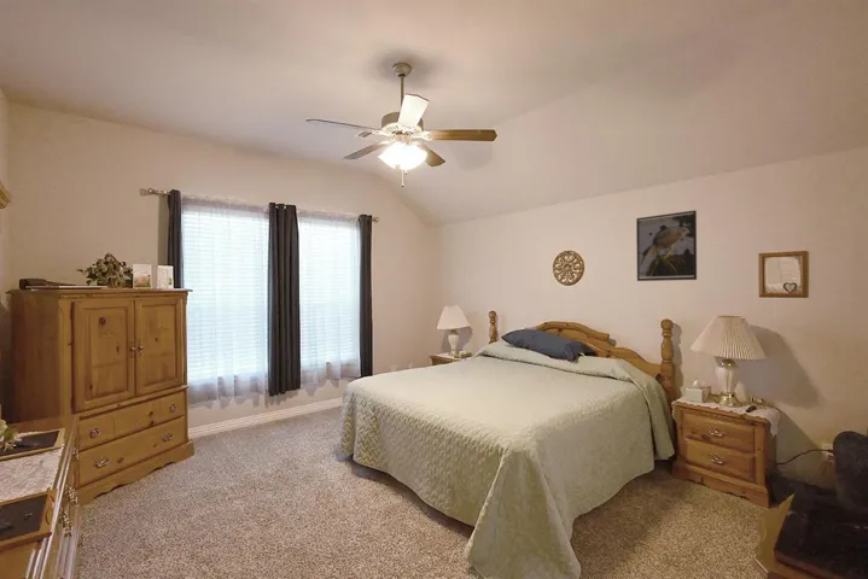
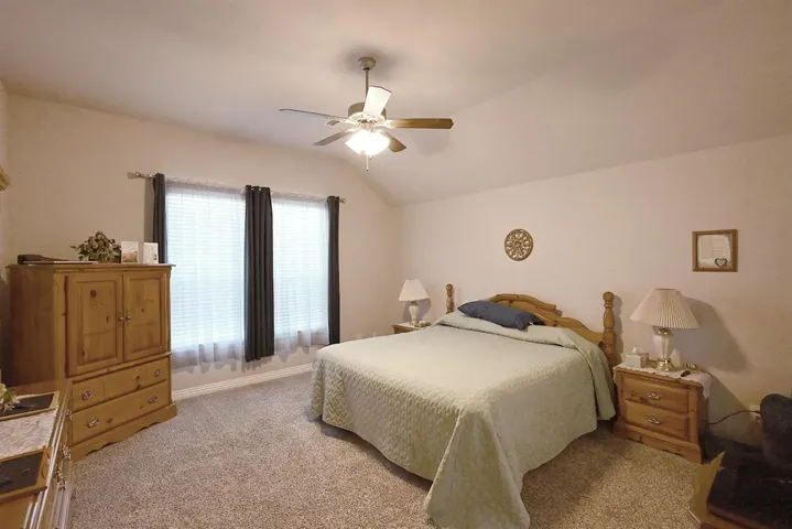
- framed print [635,209,698,282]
